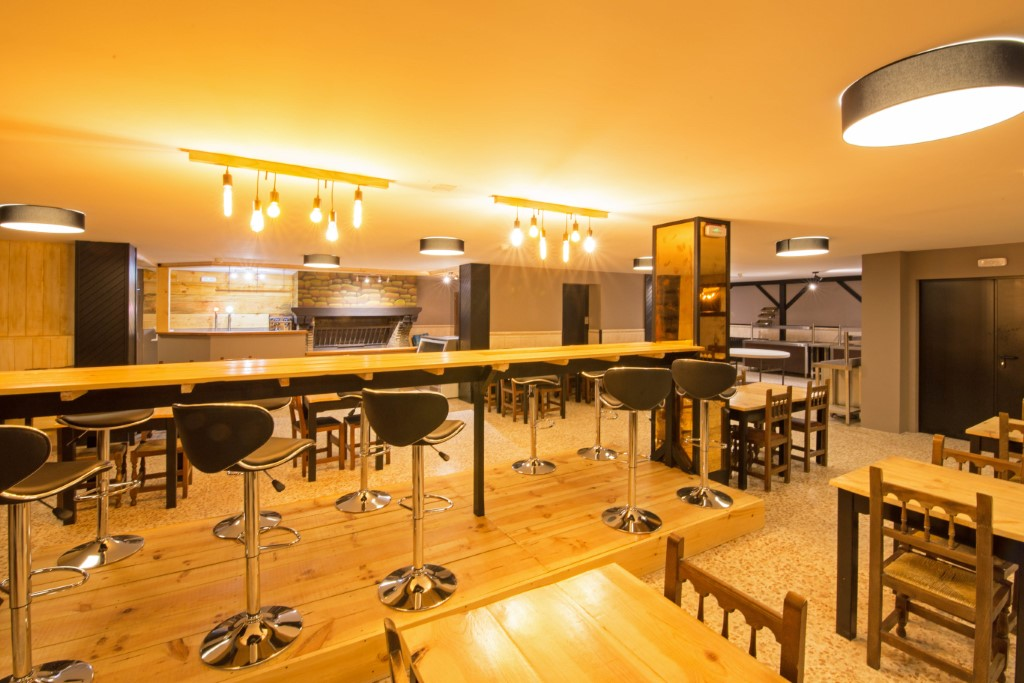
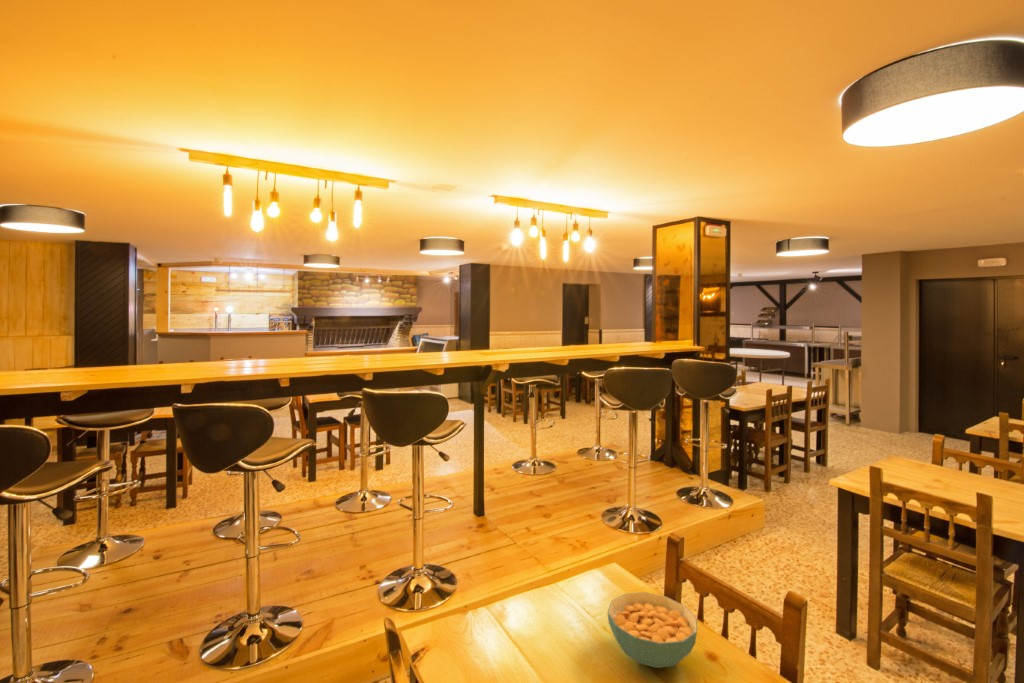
+ cereal bowl [606,591,698,669]
